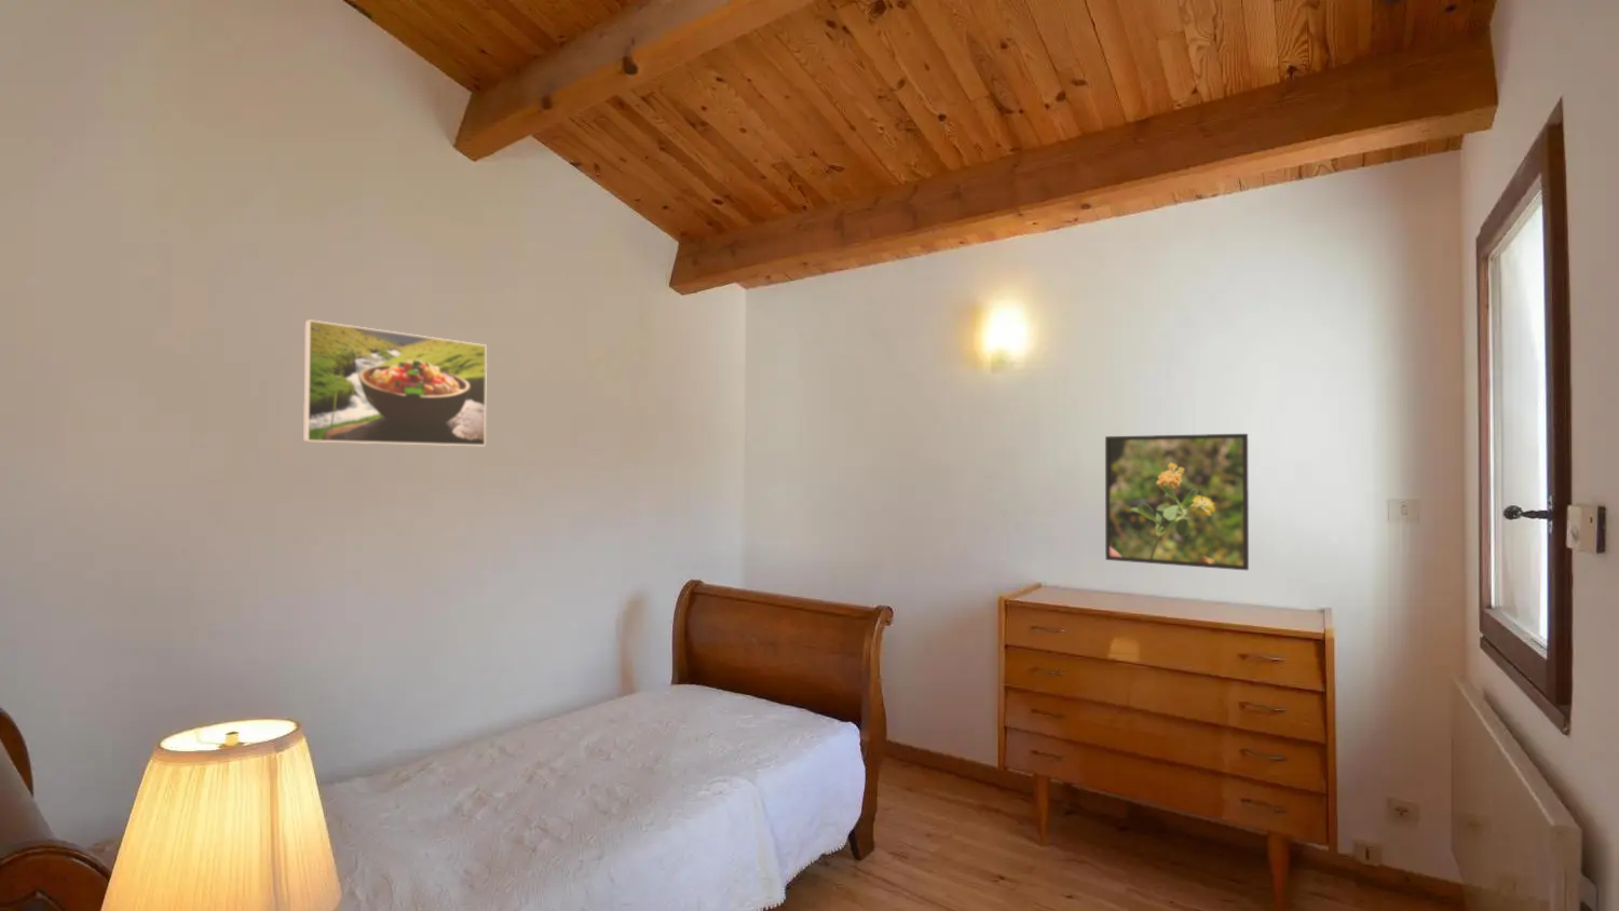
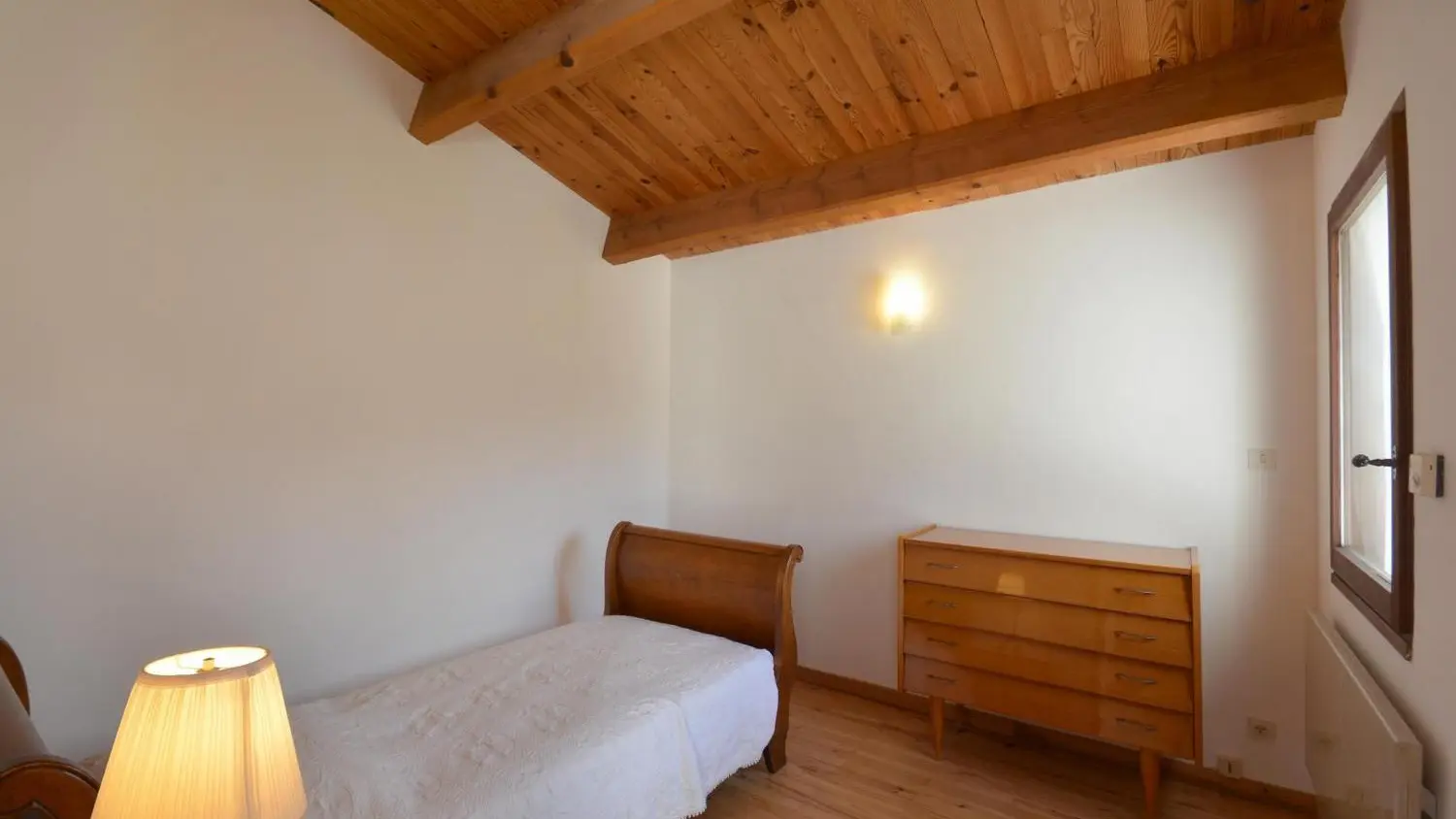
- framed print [302,318,488,447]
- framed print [1104,433,1250,571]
